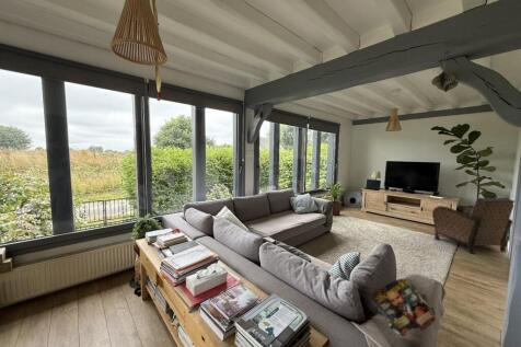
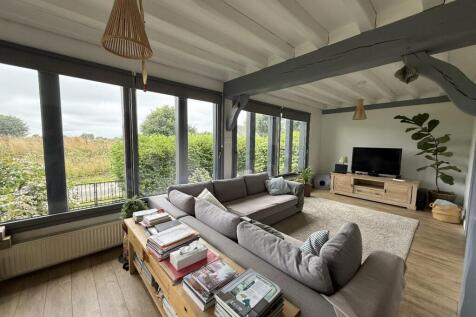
- magazine [370,278,437,338]
- armchair [431,197,516,255]
